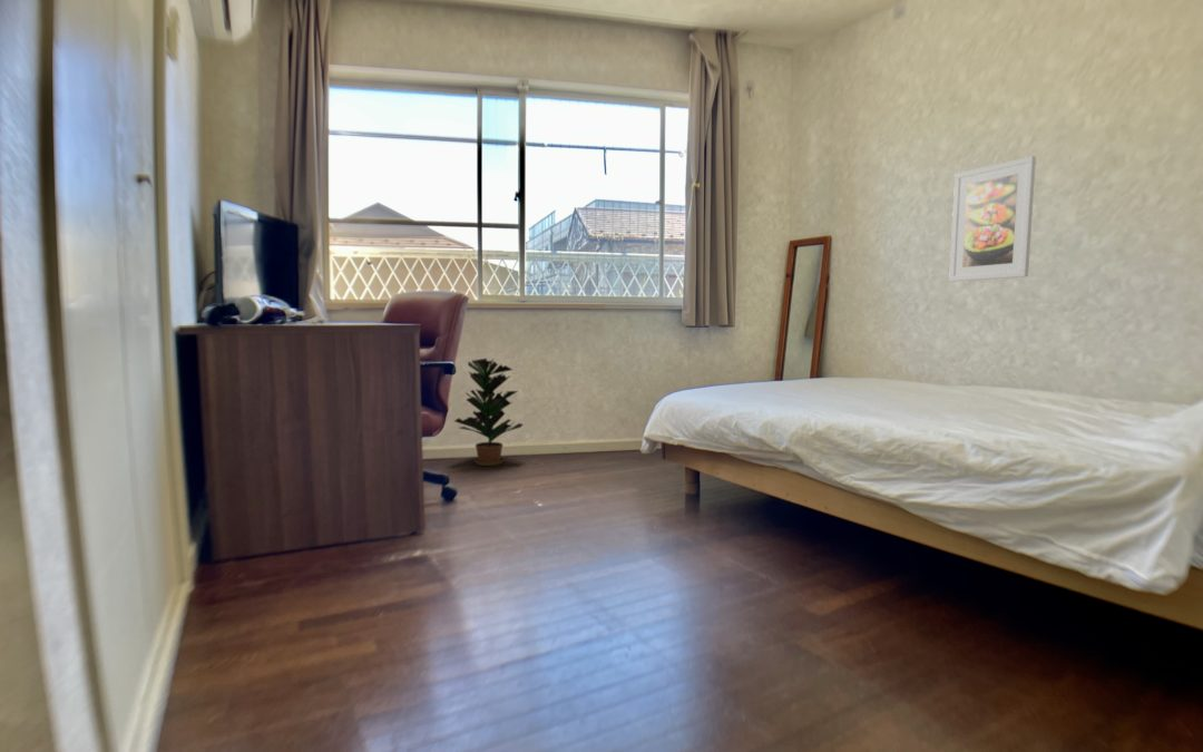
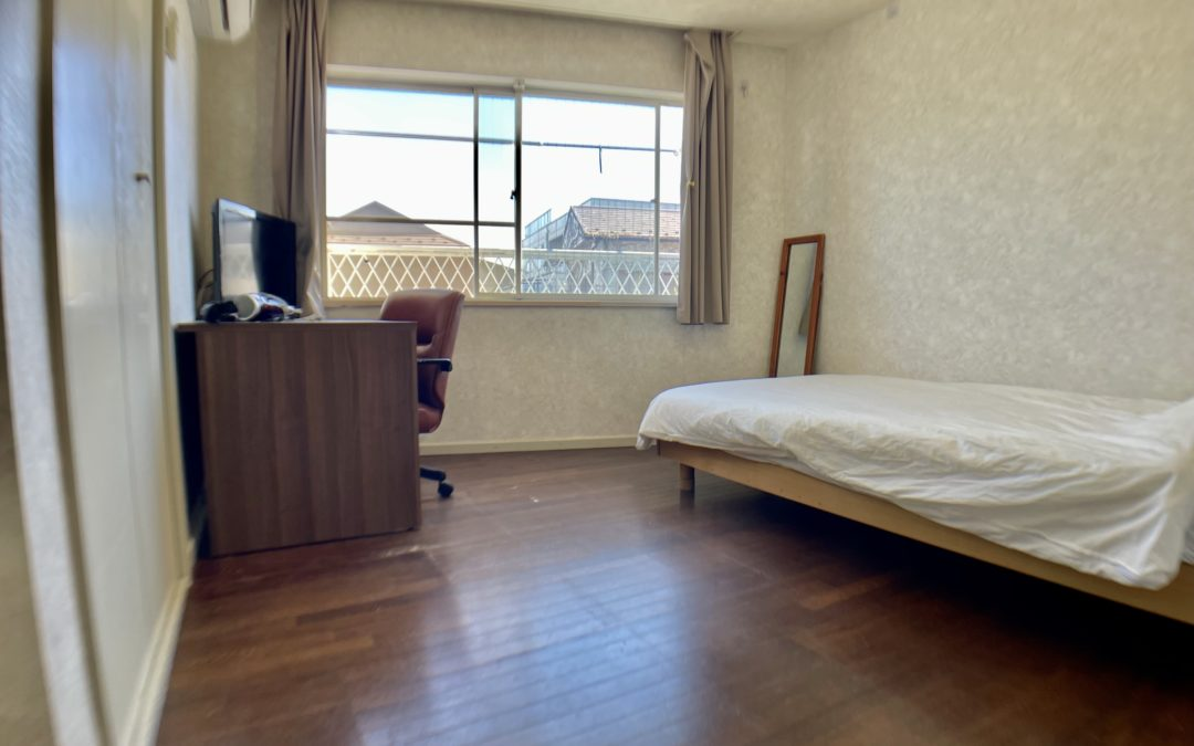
- potted plant [453,358,525,467]
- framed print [948,155,1037,283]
